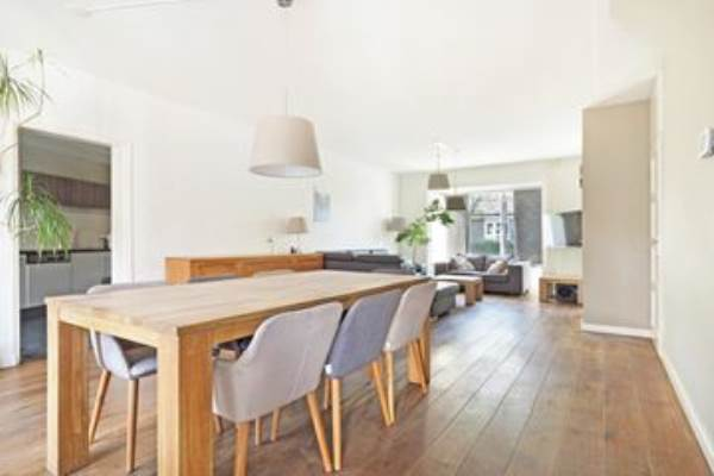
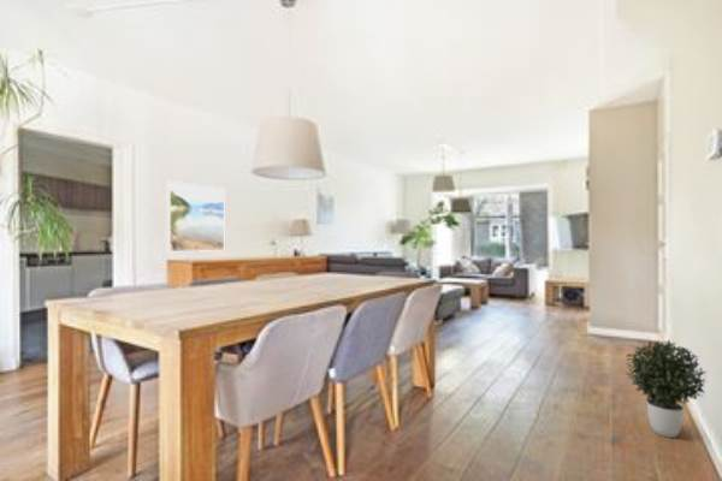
+ potted plant [626,339,708,439]
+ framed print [166,180,225,253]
